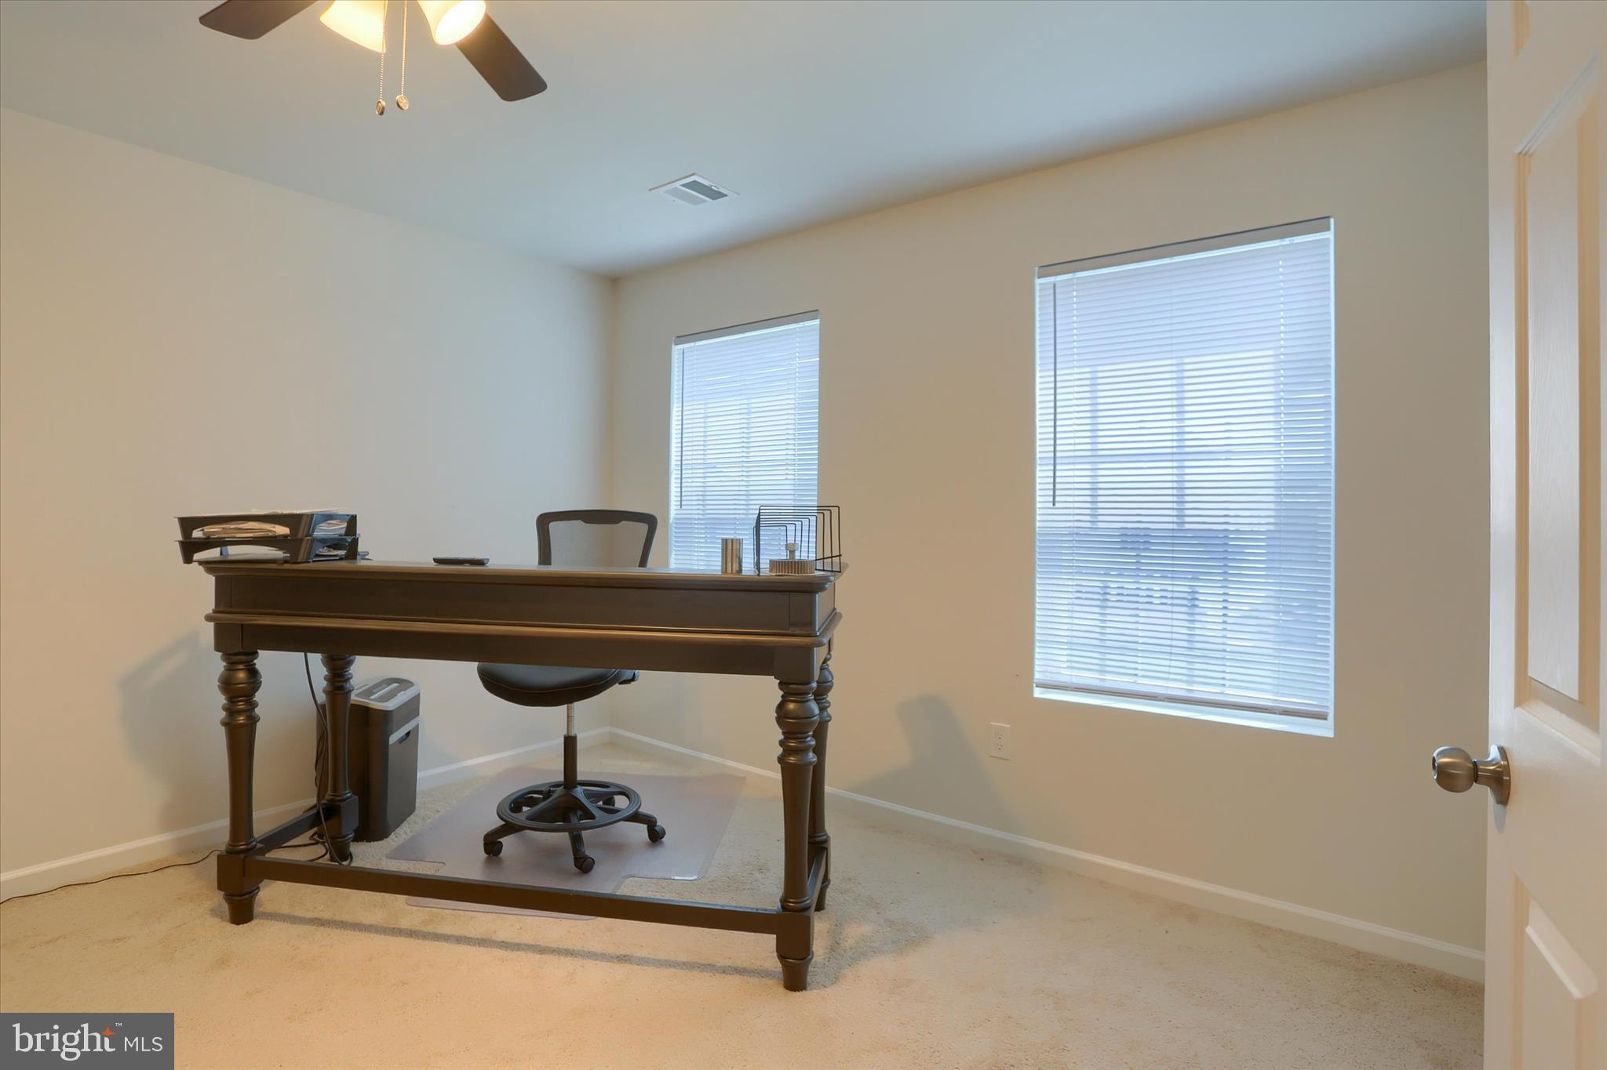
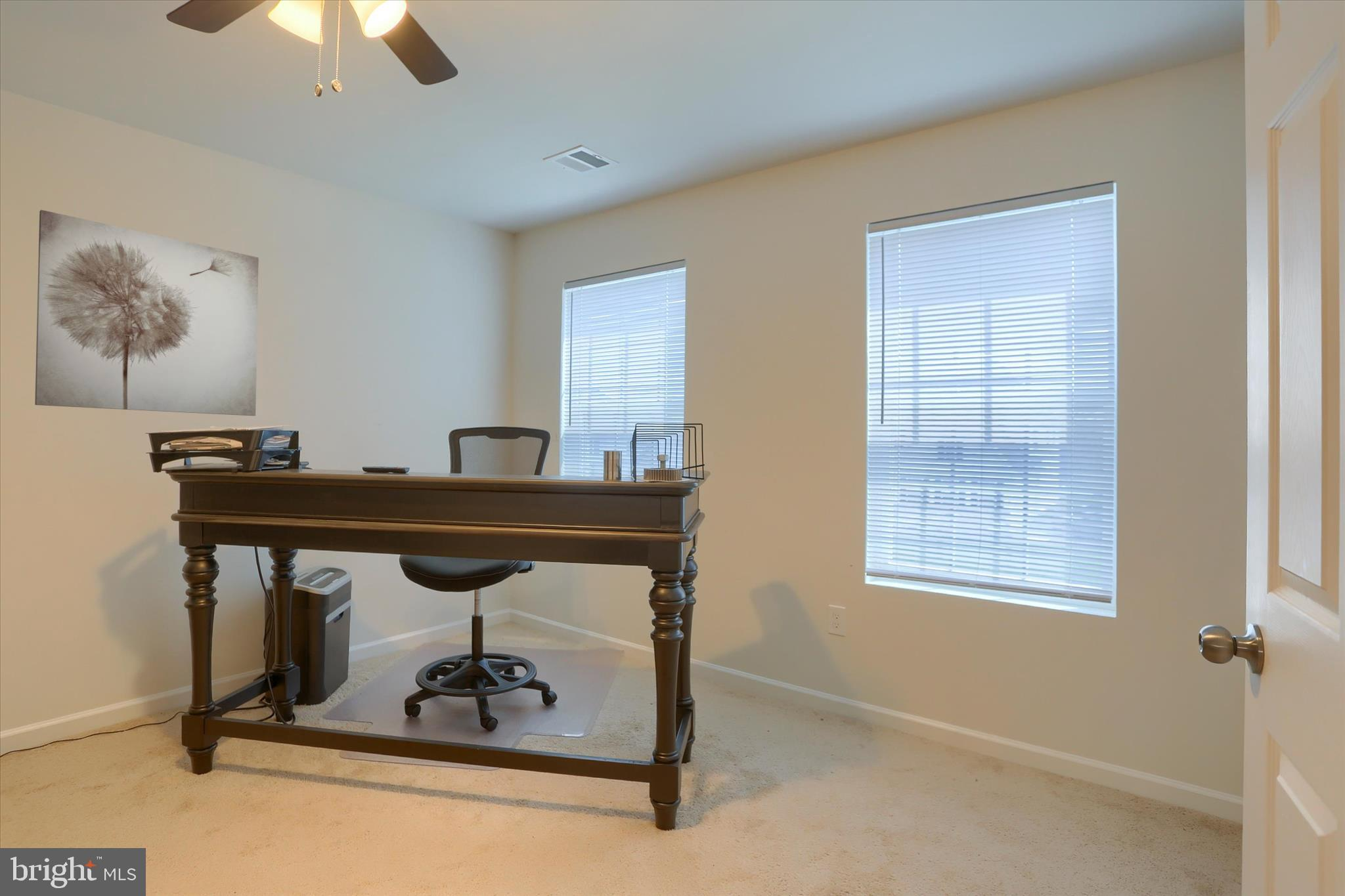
+ wall art [34,209,259,417]
